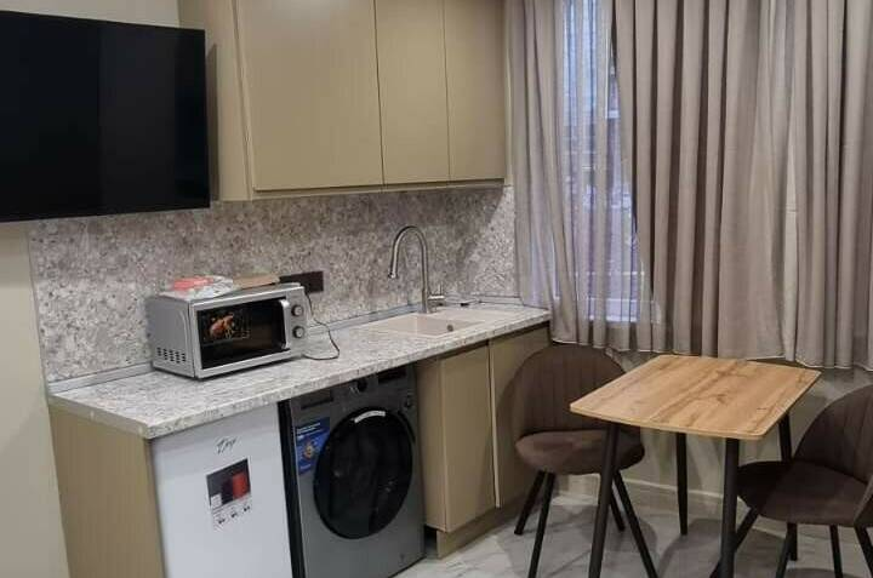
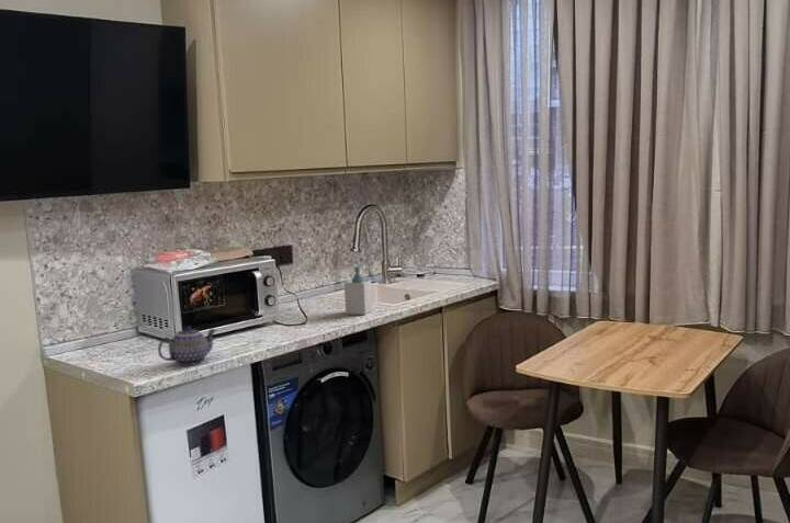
+ soap bottle [343,264,373,316]
+ teapot [157,325,217,366]
